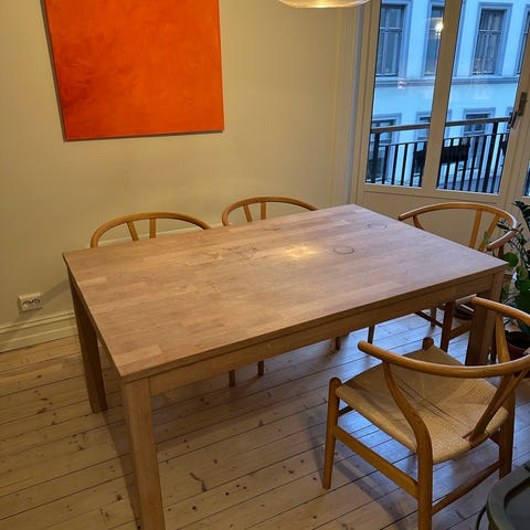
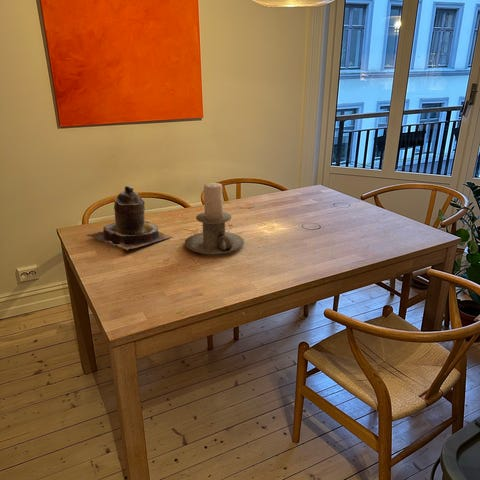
+ teapot [86,185,174,251]
+ candle holder [184,182,245,256]
